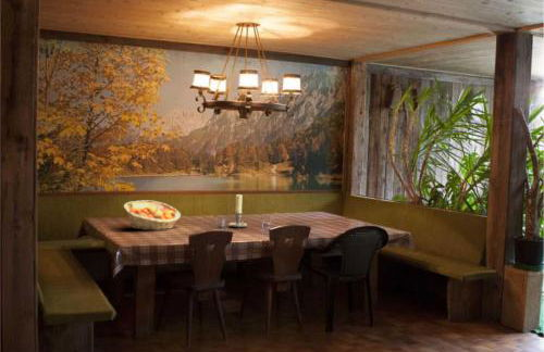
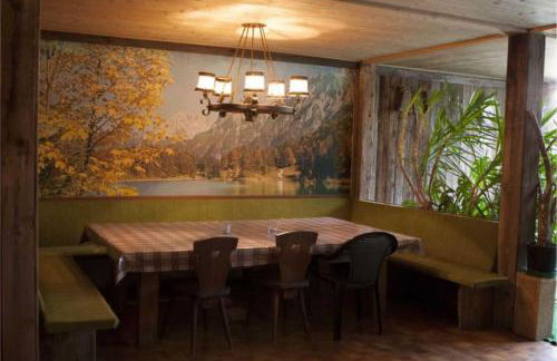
- candle holder [228,193,248,229]
- fruit basket [123,199,182,231]
